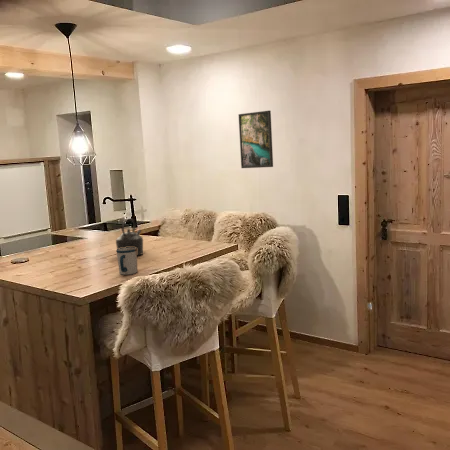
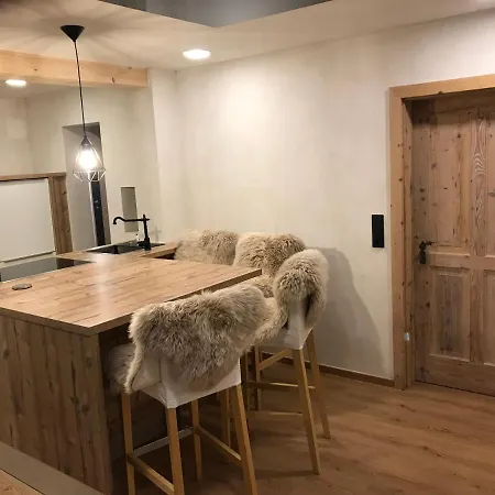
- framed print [238,110,274,169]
- mug [115,247,138,276]
- kettle [115,217,144,257]
